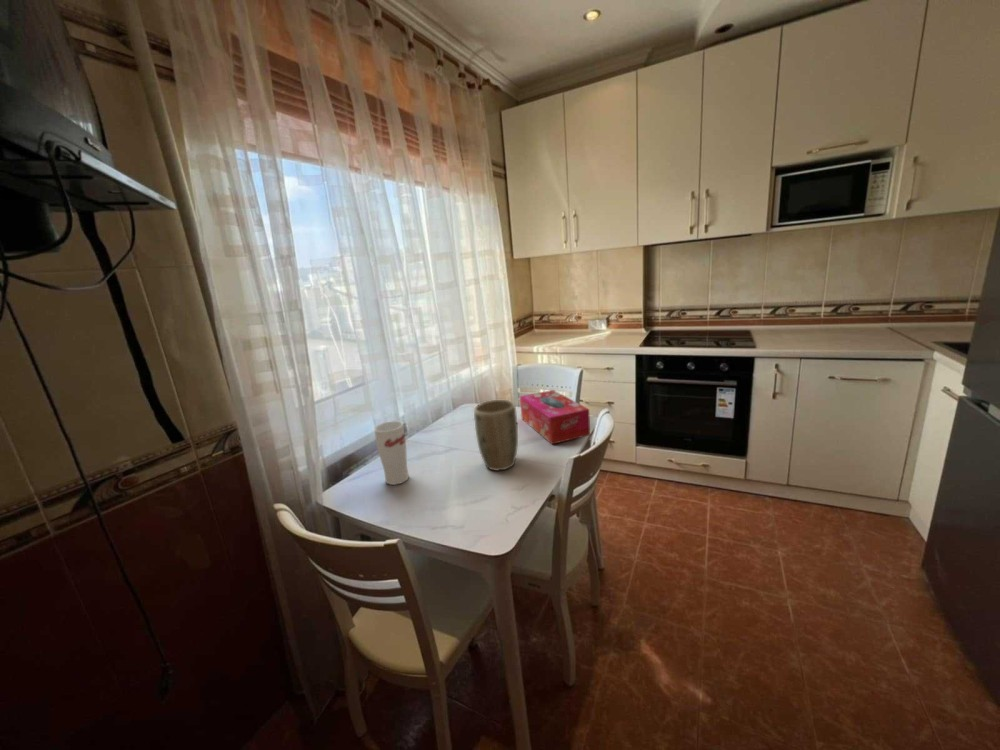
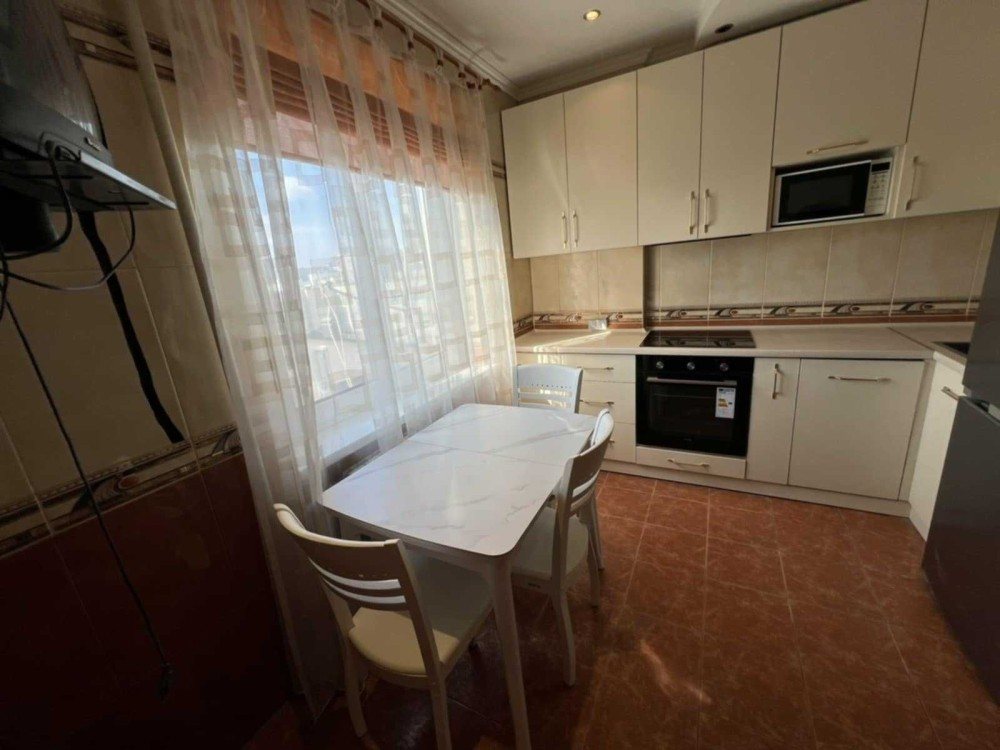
- plant pot [473,399,519,472]
- cup [373,420,410,486]
- tissue box [519,389,591,445]
